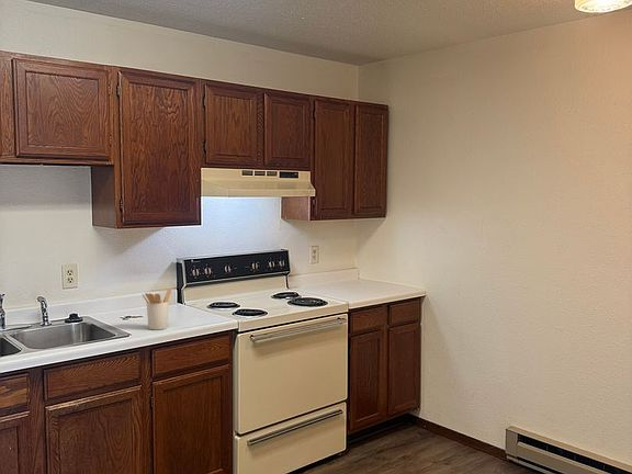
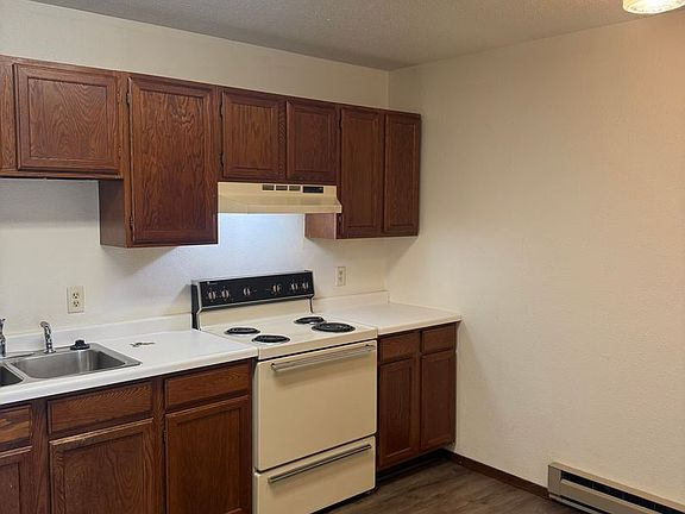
- utensil holder [140,287,172,330]
